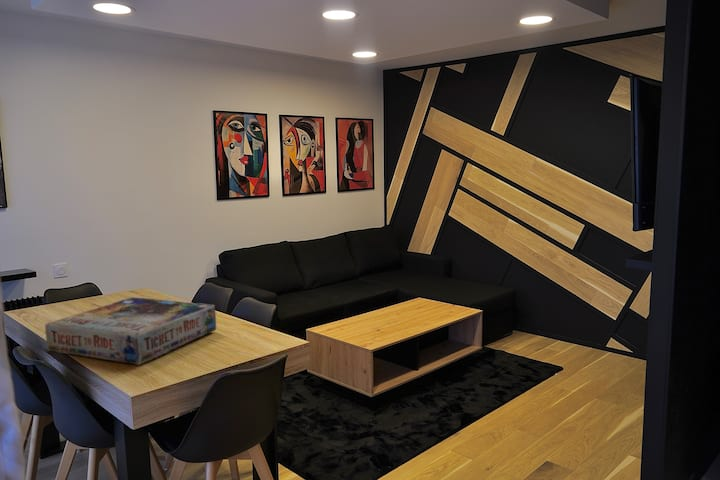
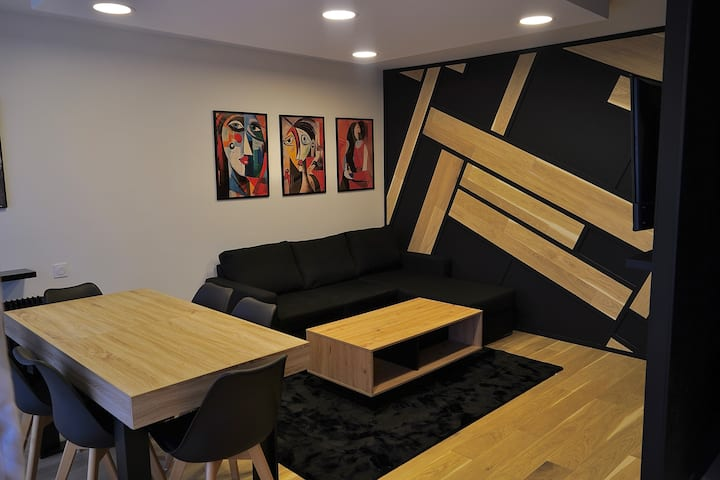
- board game [44,296,217,366]
